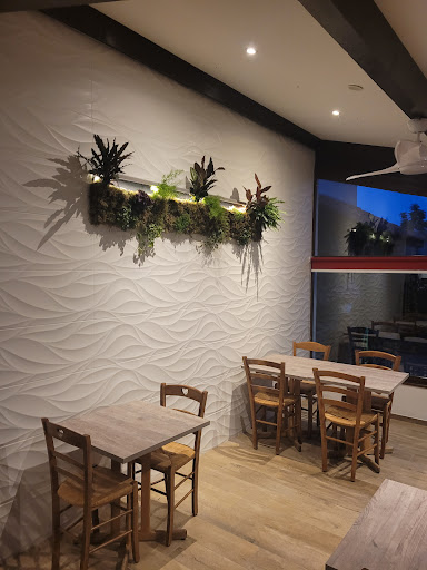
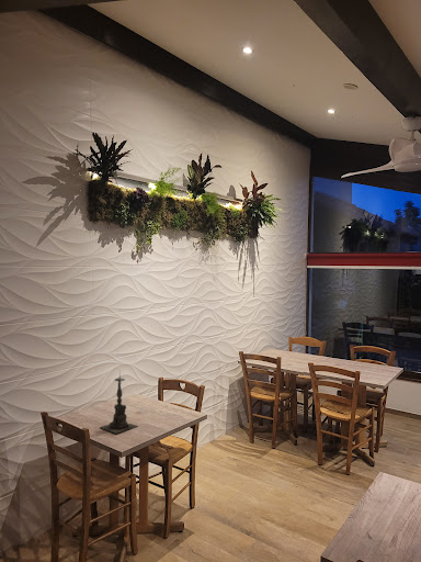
+ candle holder [99,371,139,435]
